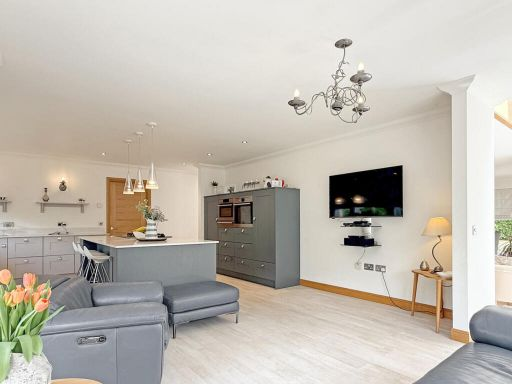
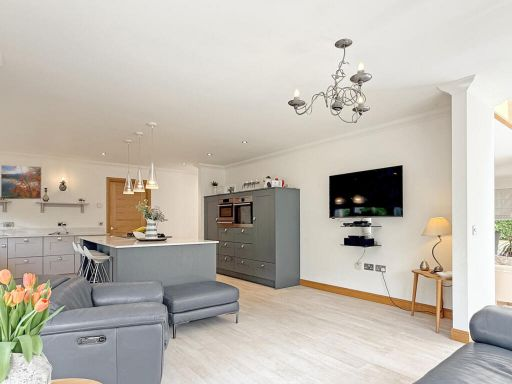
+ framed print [0,164,42,200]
